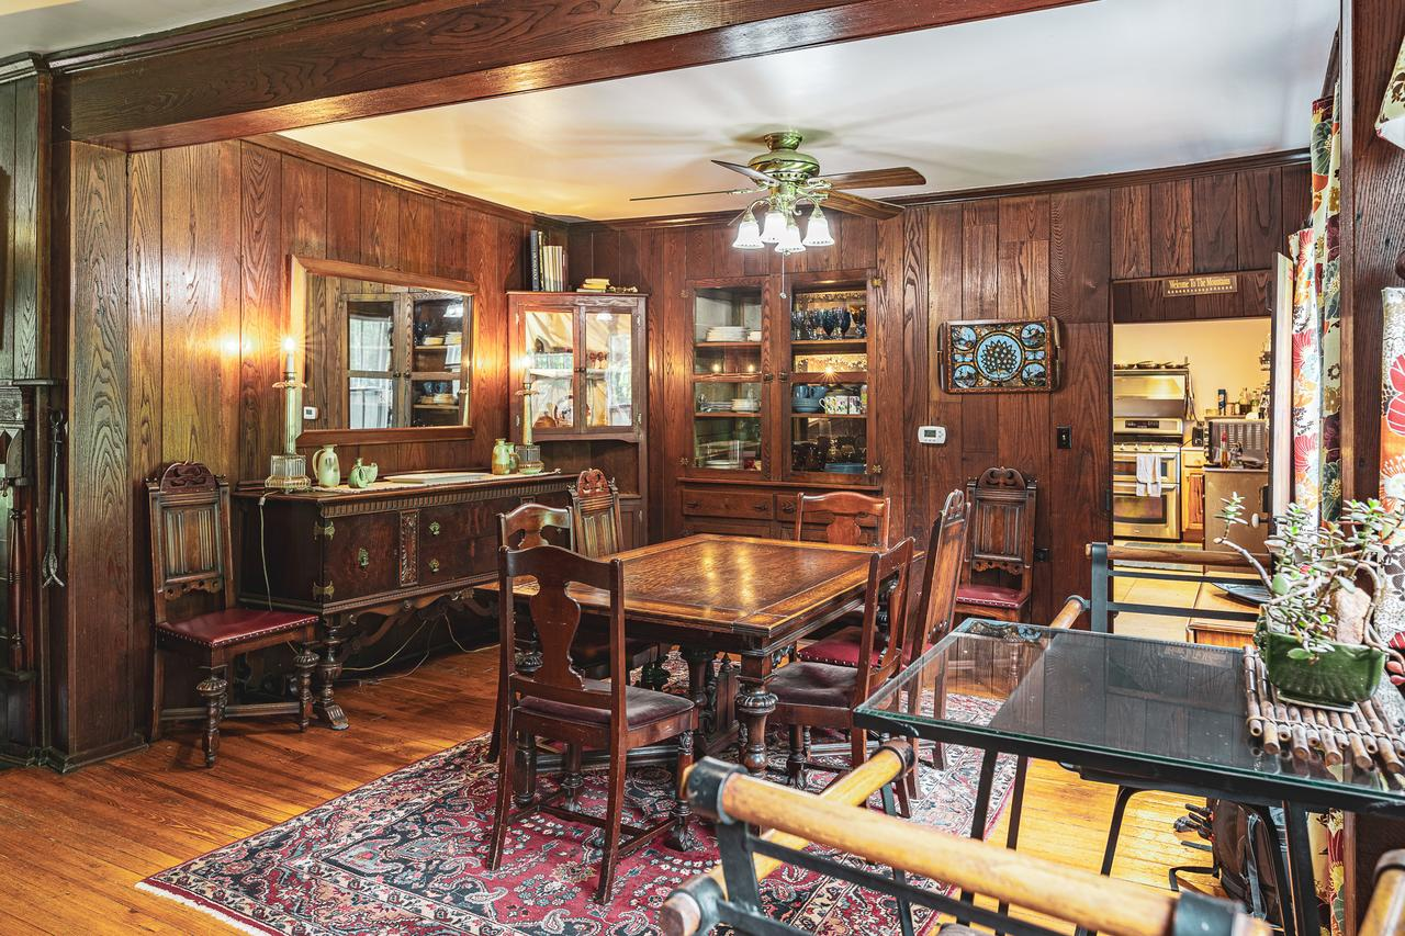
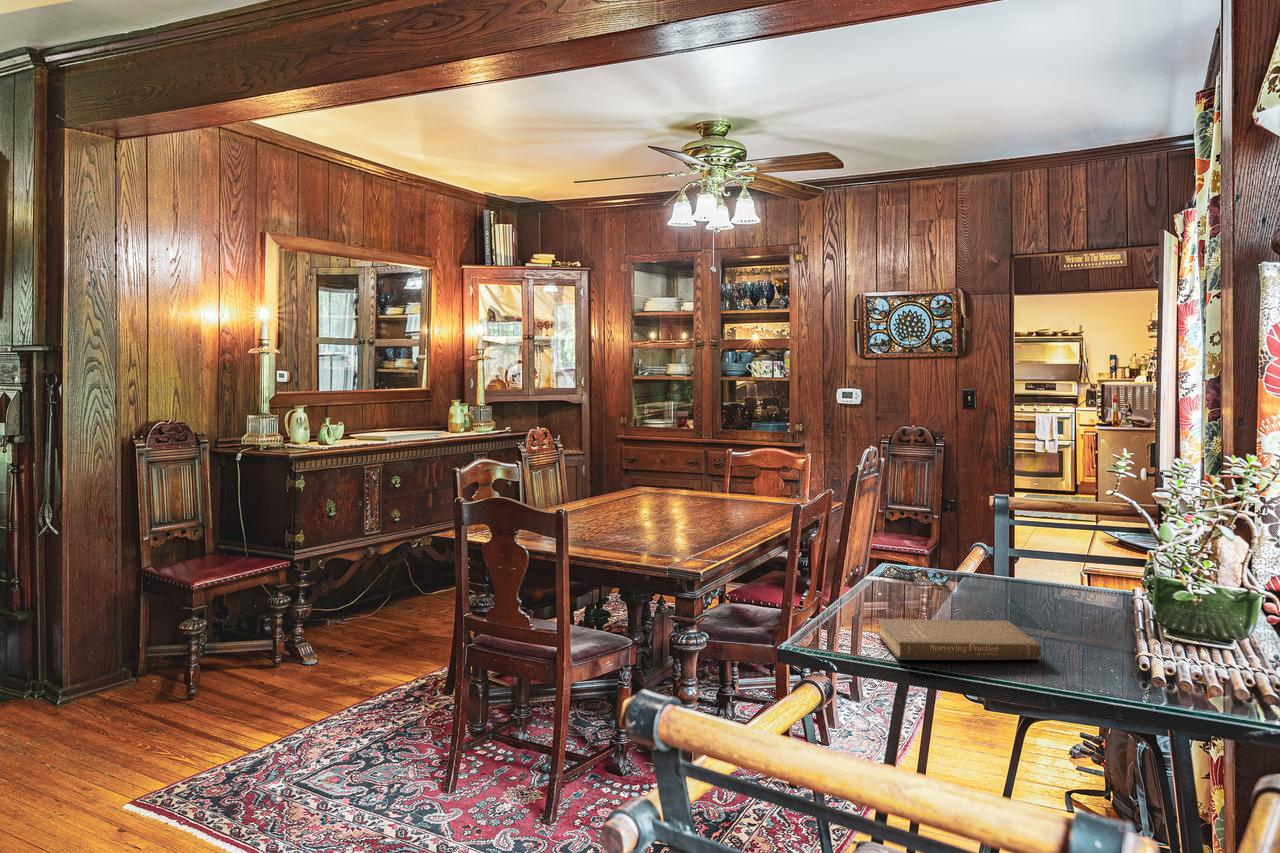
+ book [876,618,1042,661]
